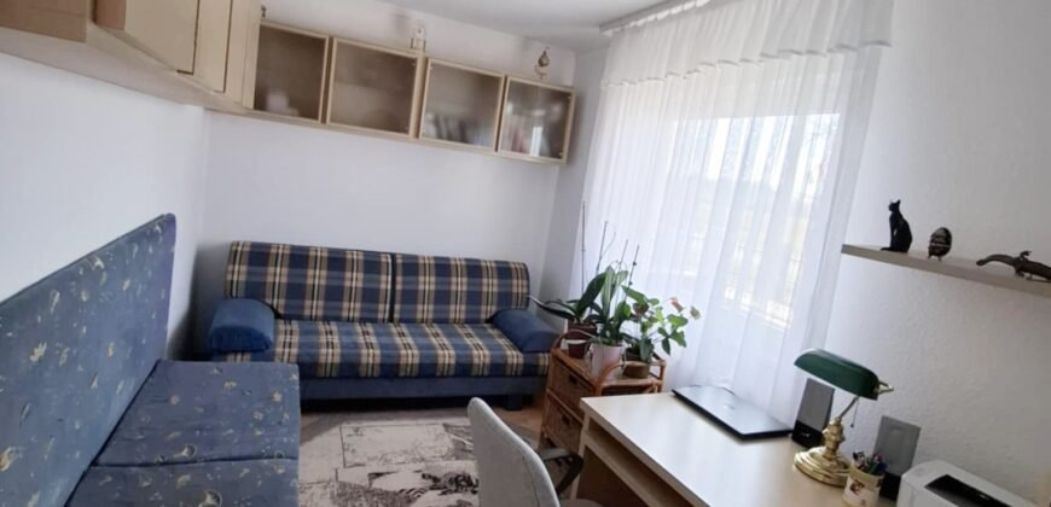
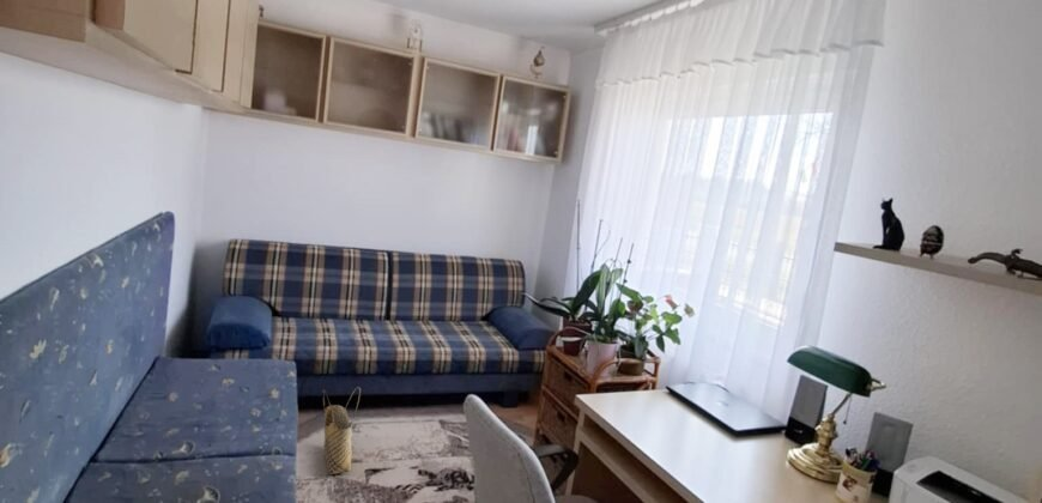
+ woven basket [322,386,362,475]
